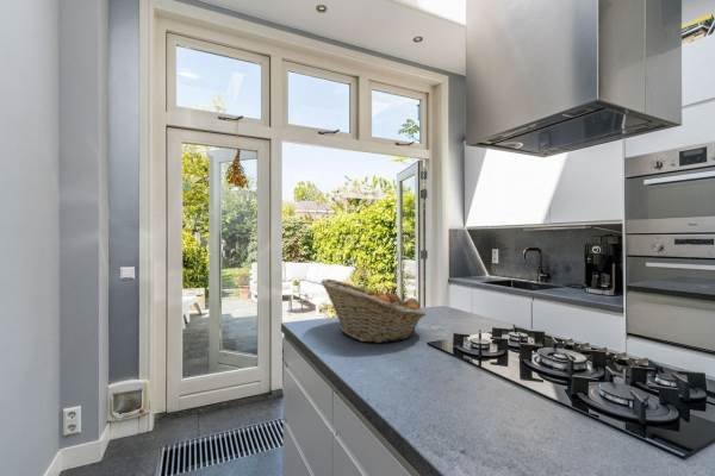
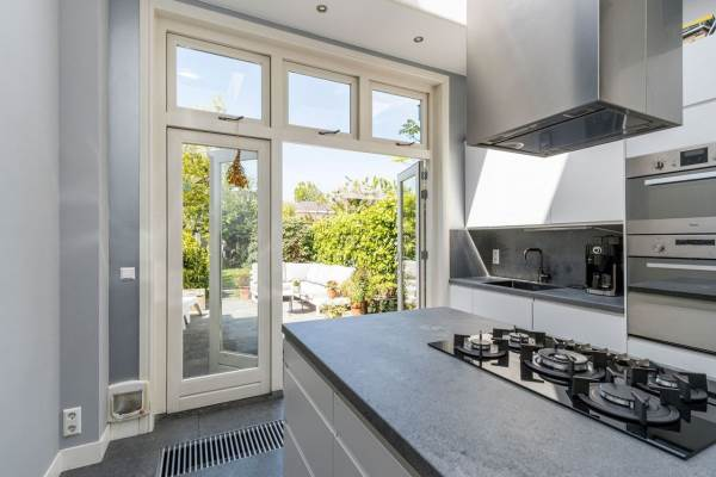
- fruit basket [319,278,427,344]
